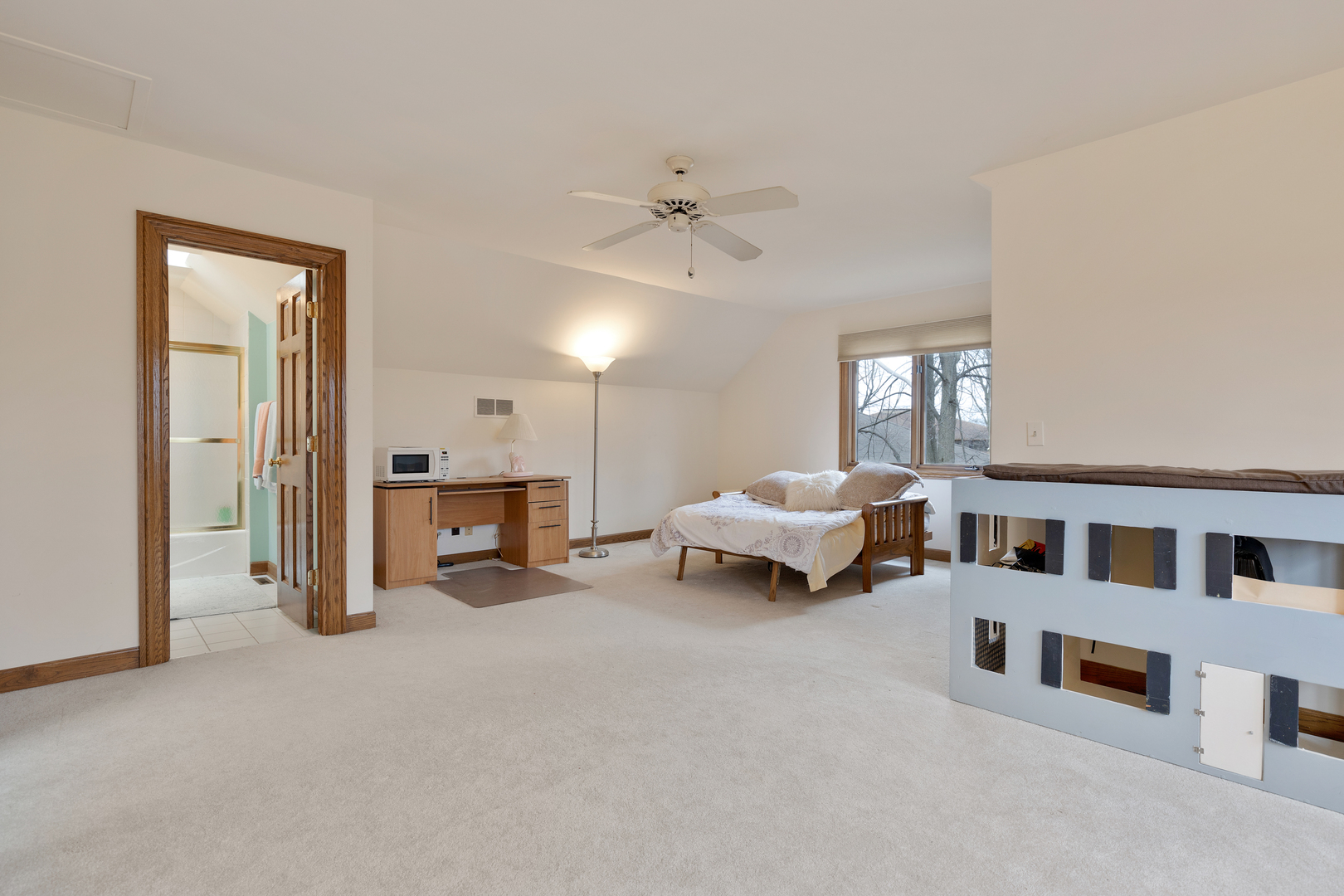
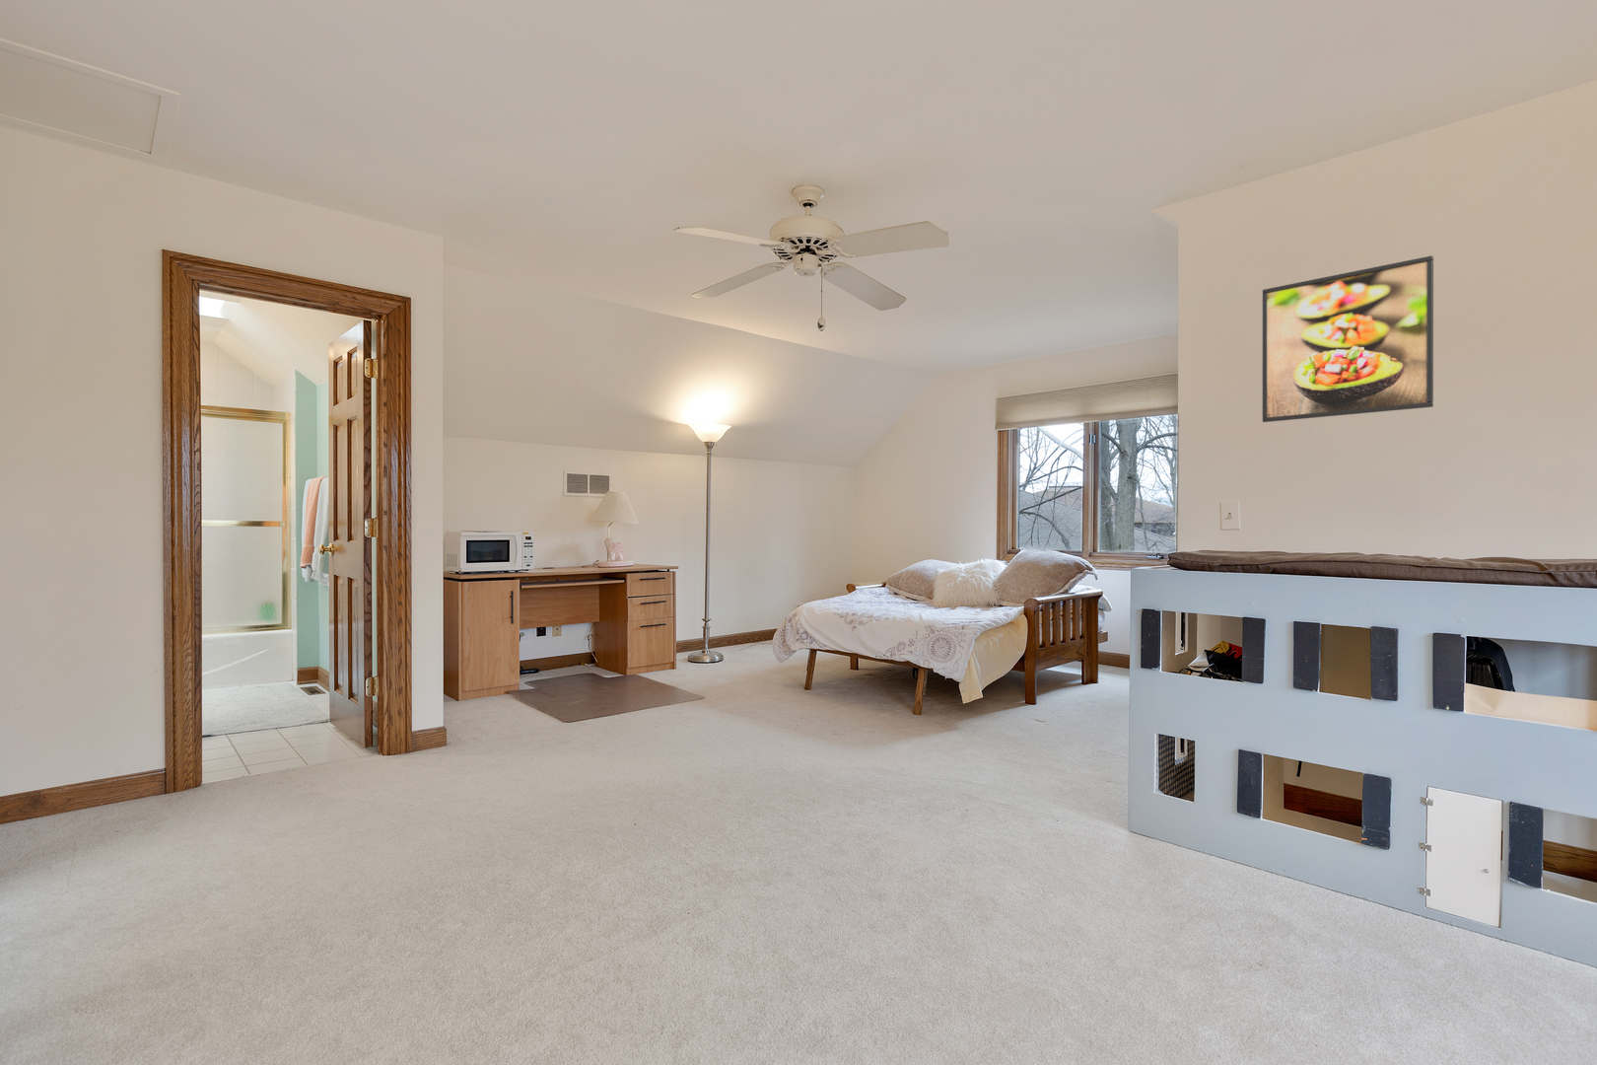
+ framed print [1262,254,1434,423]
